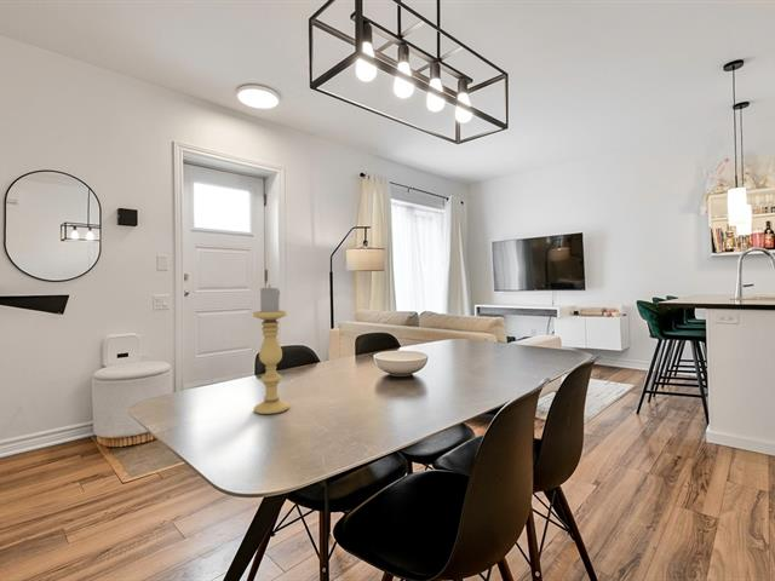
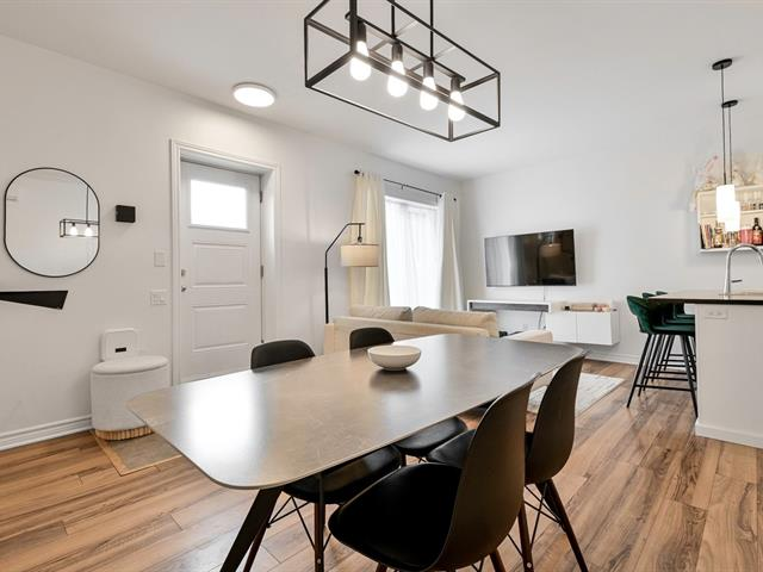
- candle holder [252,284,291,415]
